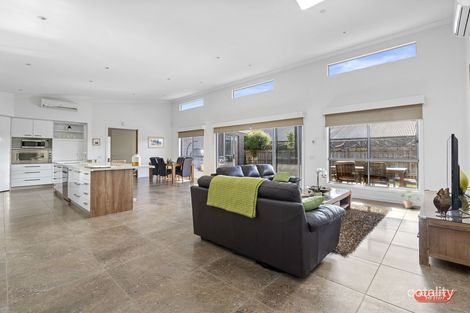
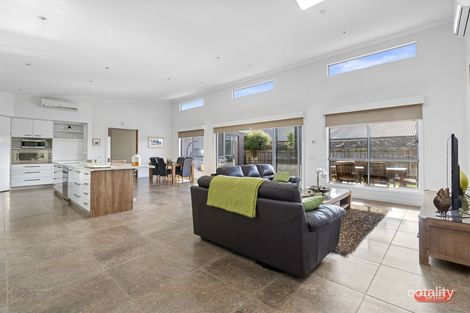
- potted plant [398,189,420,209]
